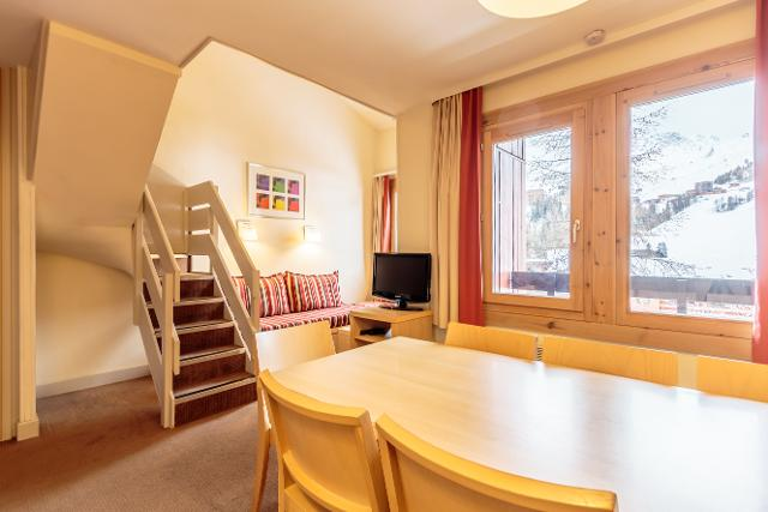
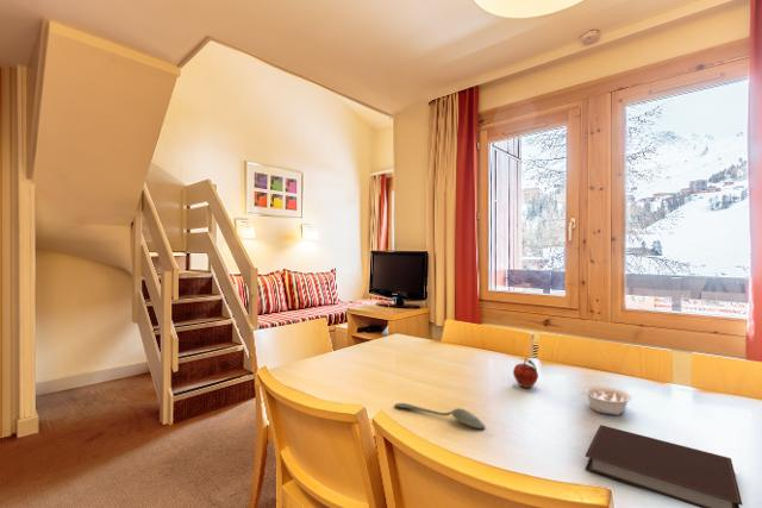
+ spoon [393,402,486,429]
+ notebook [585,424,743,508]
+ fruit [512,357,539,389]
+ legume [579,384,632,416]
